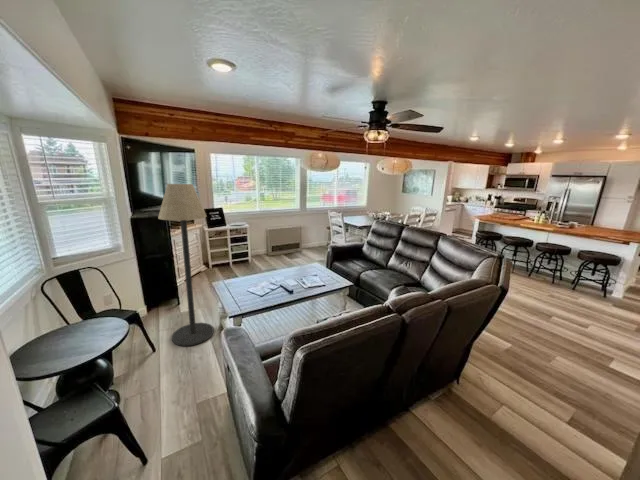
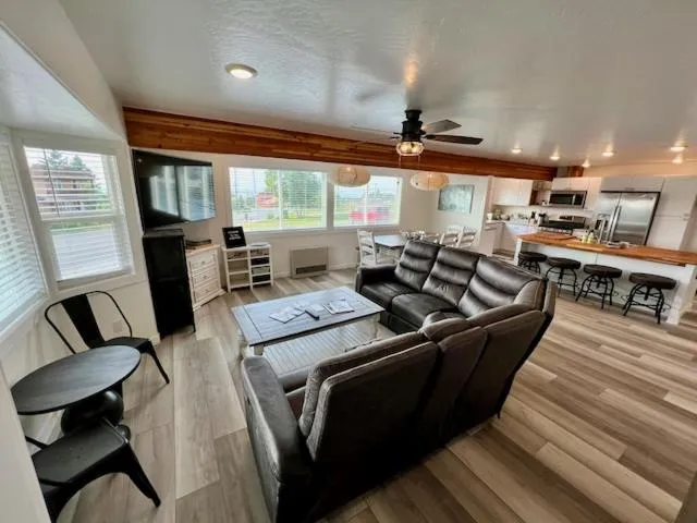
- floor lamp [157,183,215,347]
